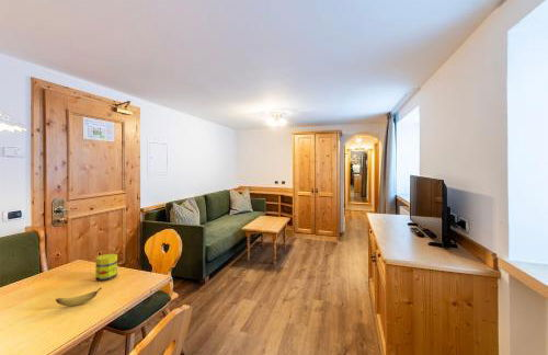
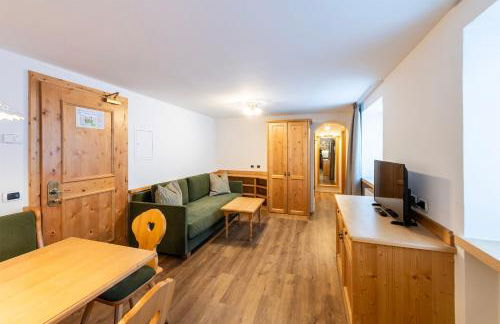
- banana [55,286,103,307]
- jar [94,253,118,282]
